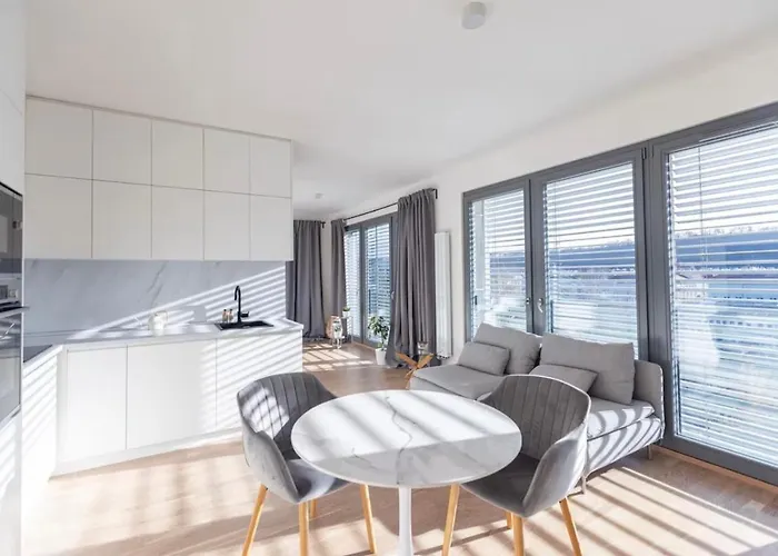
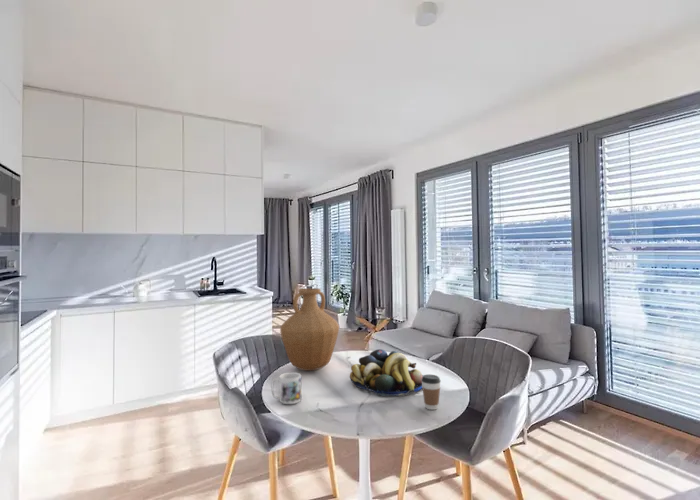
+ mug [270,371,302,405]
+ fruit bowl [349,348,424,397]
+ coffee cup [421,374,442,411]
+ vase [279,287,340,372]
